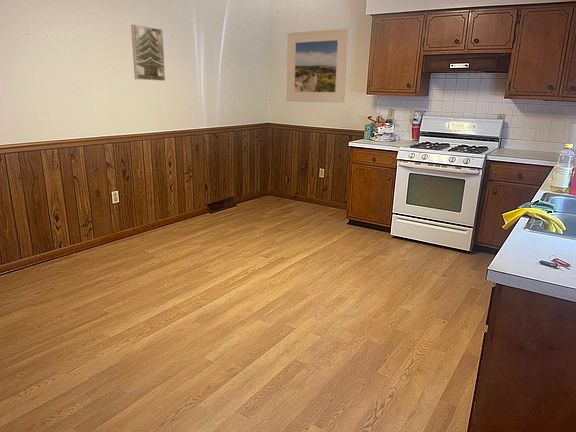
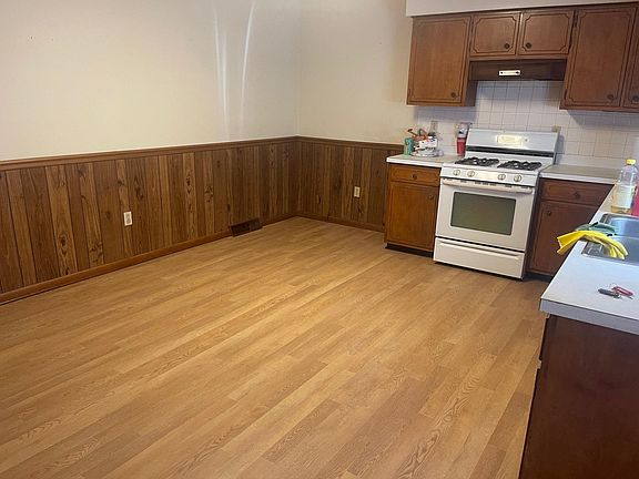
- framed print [130,24,166,82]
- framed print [286,27,349,104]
